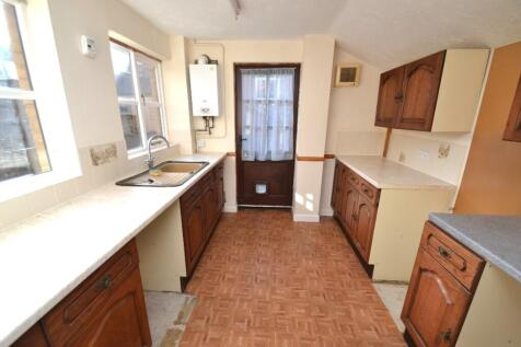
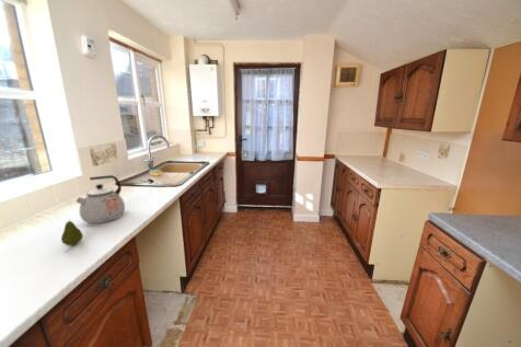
+ fruit [60,218,83,247]
+ kettle [76,174,126,224]
